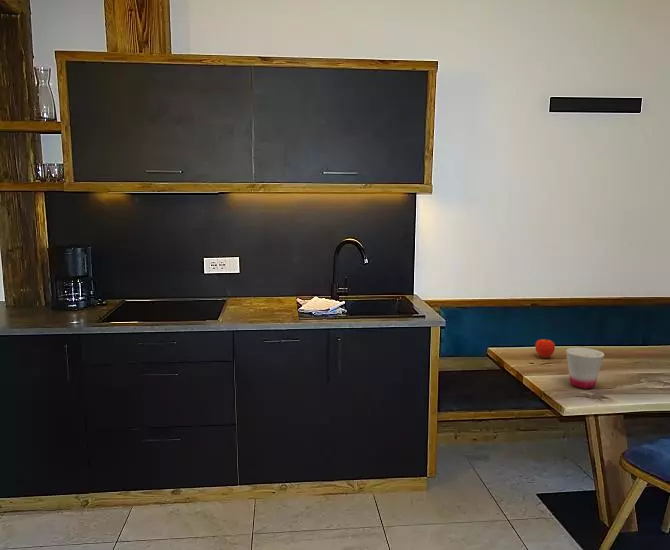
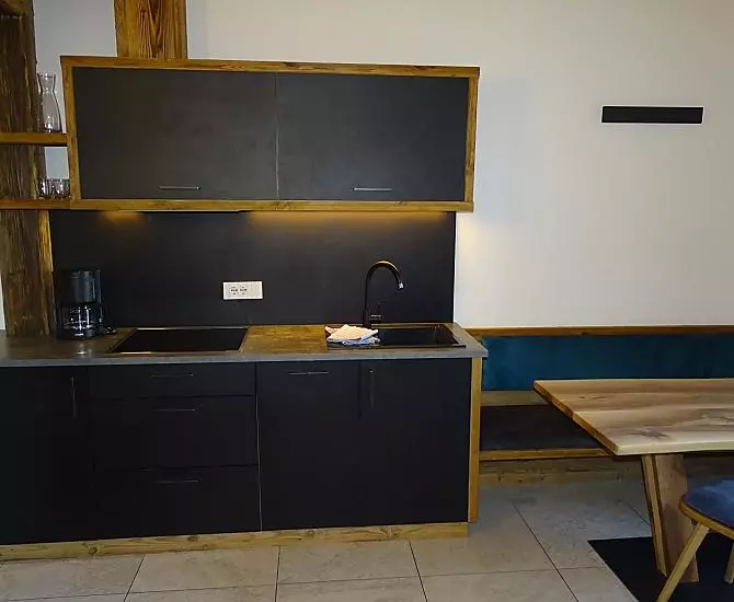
- fruit [534,338,556,359]
- cup [565,347,605,390]
